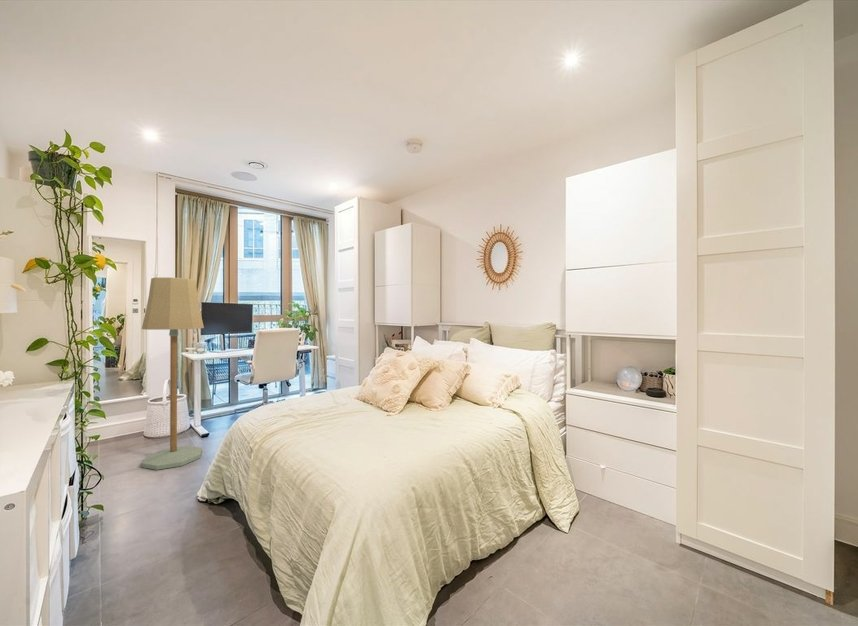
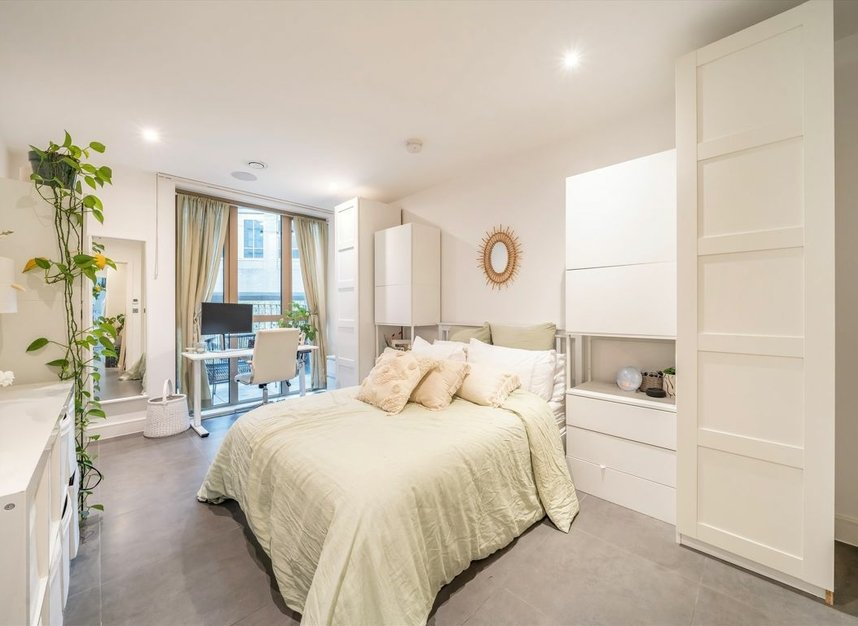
- floor lamp [141,276,205,471]
